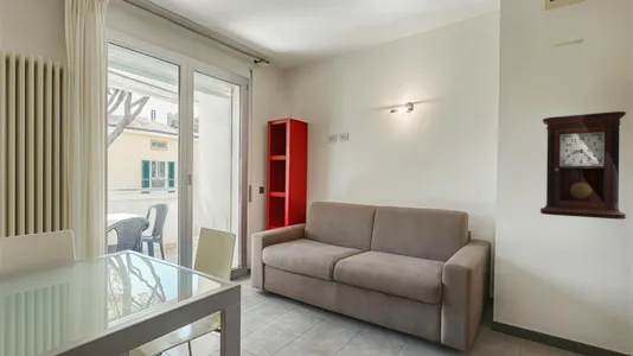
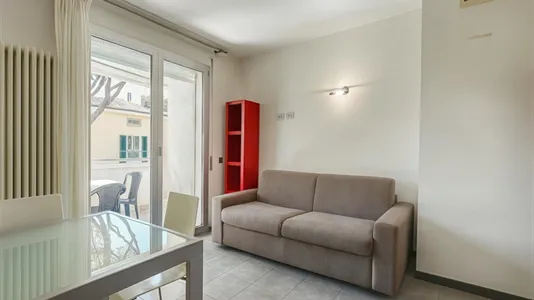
- pendulum clock [539,110,627,221]
